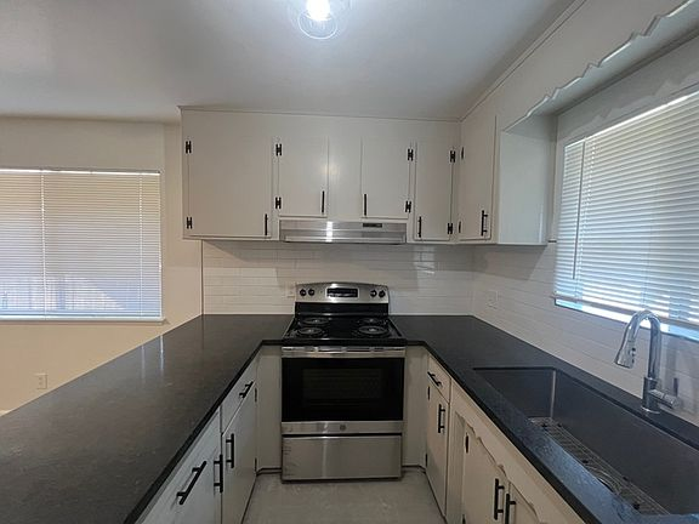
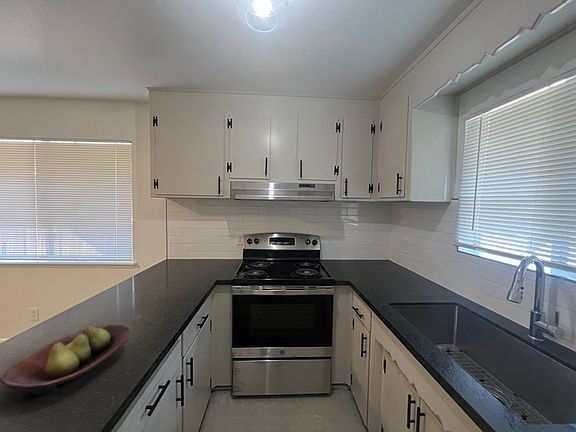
+ fruit bowl [0,323,132,396]
